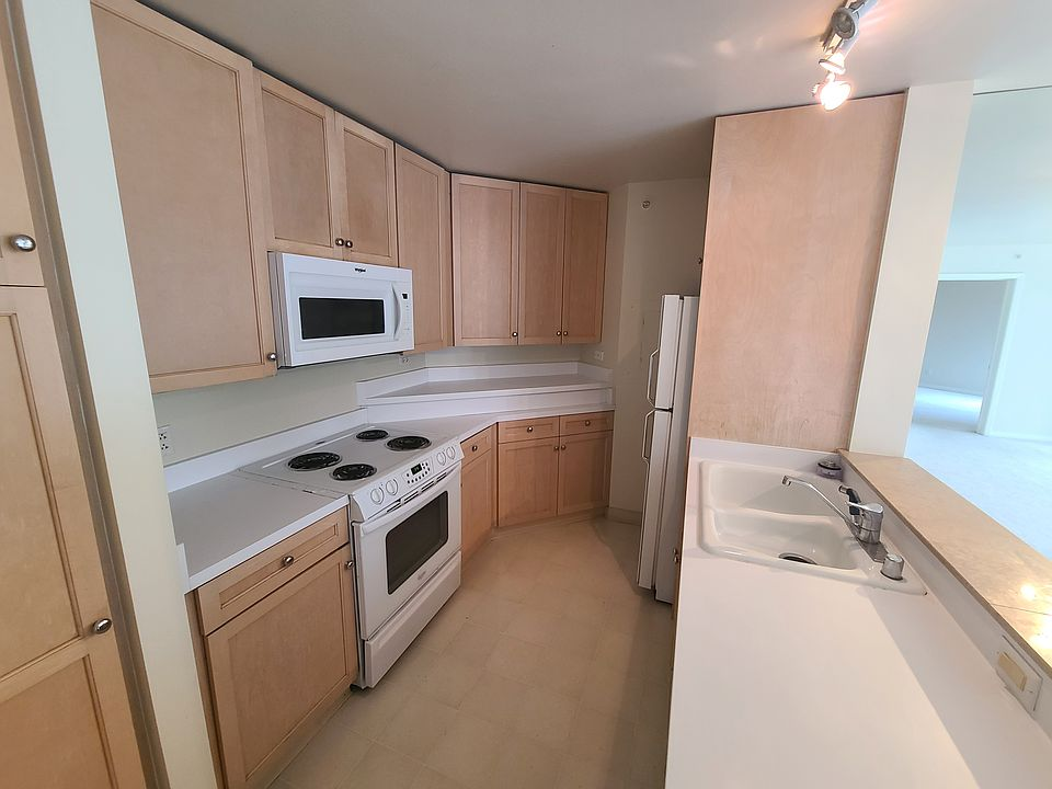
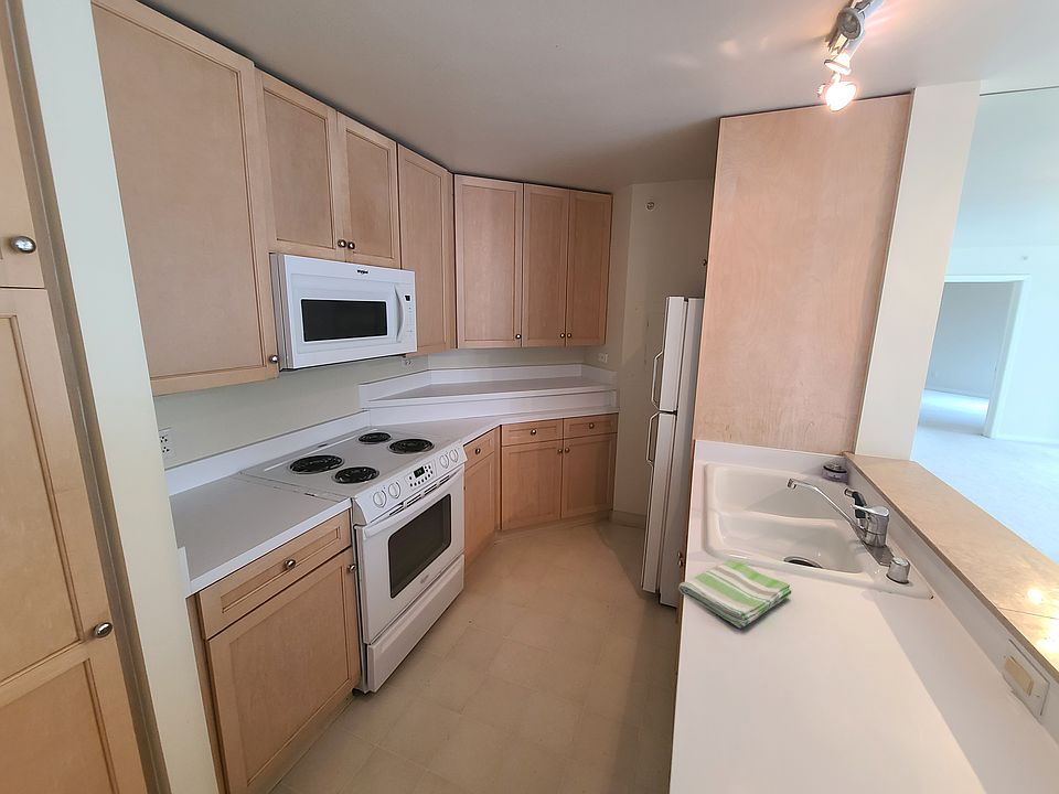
+ dish towel [677,559,792,630]
